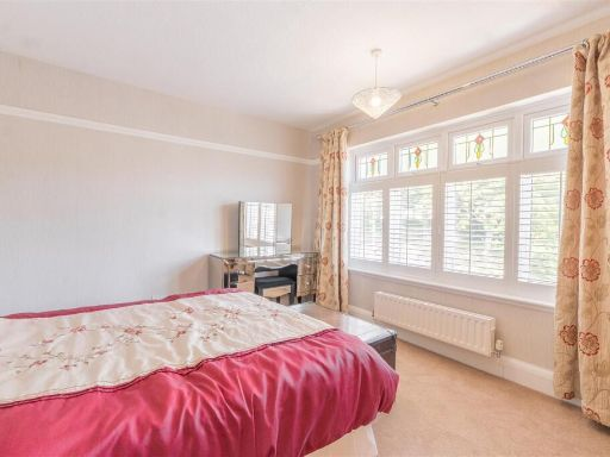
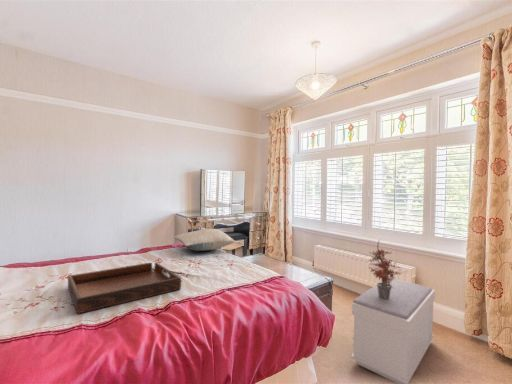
+ serving tray [67,261,182,315]
+ bench [350,277,436,384]
+ pillow [173,228,236,252]
+ potted plant [367,239,403,299]
